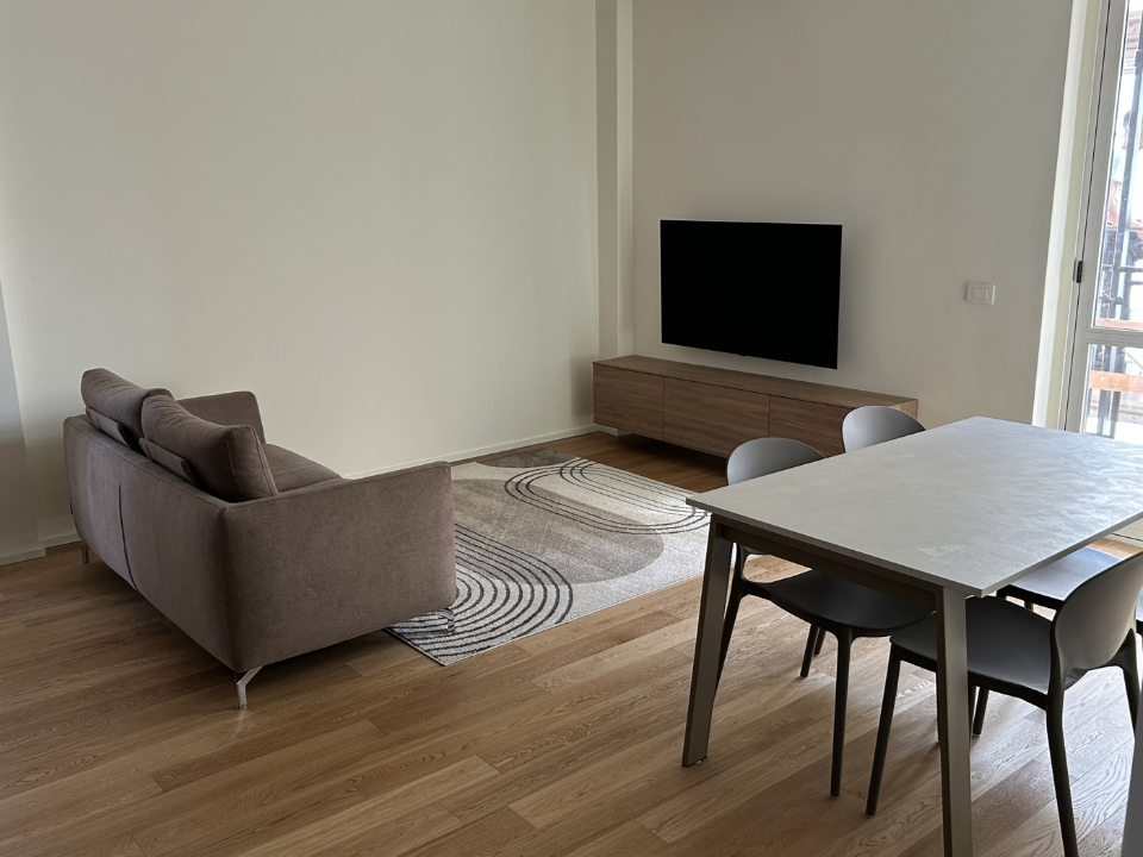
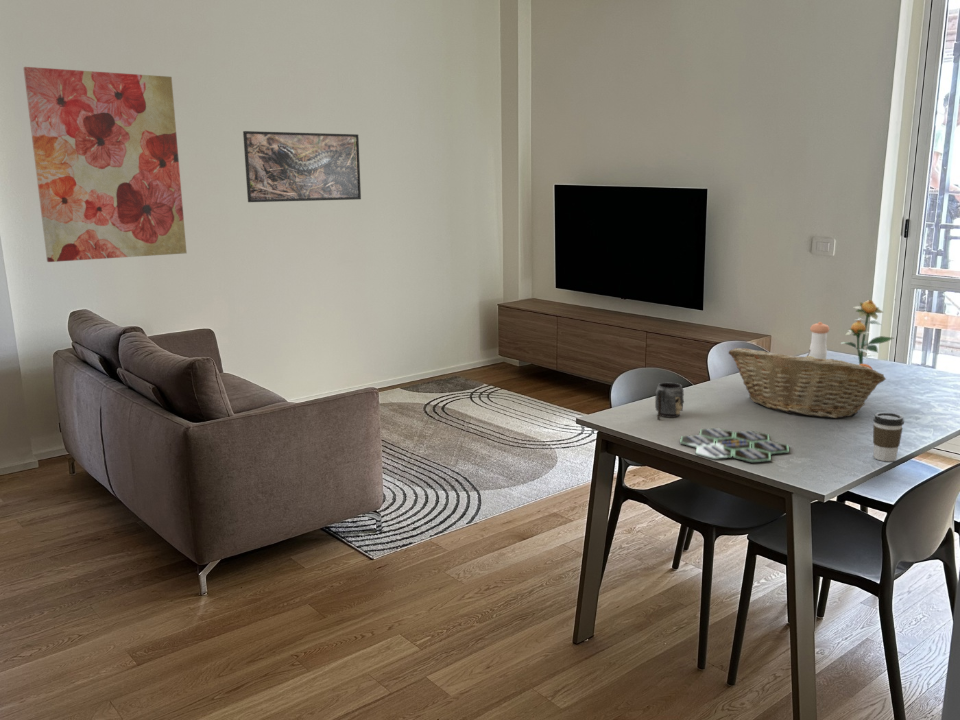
+ flower [840,299,894,364]
+ mug [654,382,685,421]
+ board game [679,427,790,464]
+ fruit basket [728,347,887,419]
+ pepper shaker [808,321,830,359]
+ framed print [242,130,362,203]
+ wall art [22,66,188,263]
+ coffee cup [872,412,905,462]
